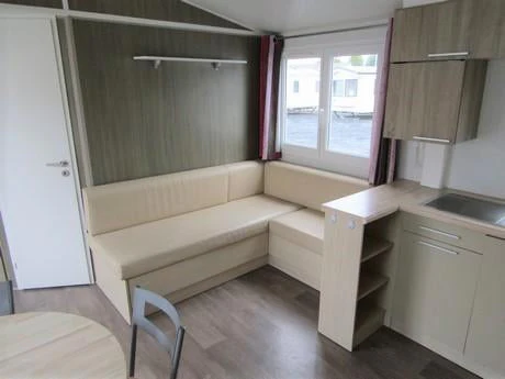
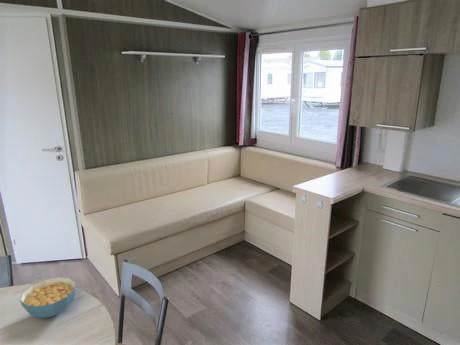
+ cereal bowl [19,276,77,319]
